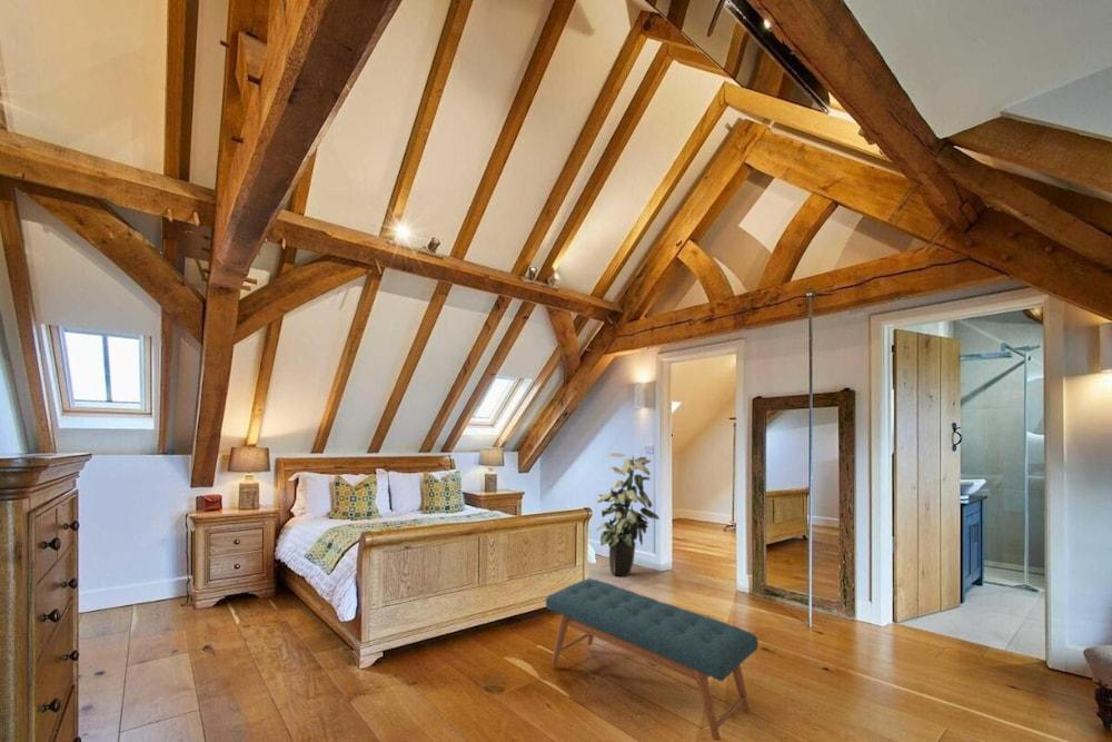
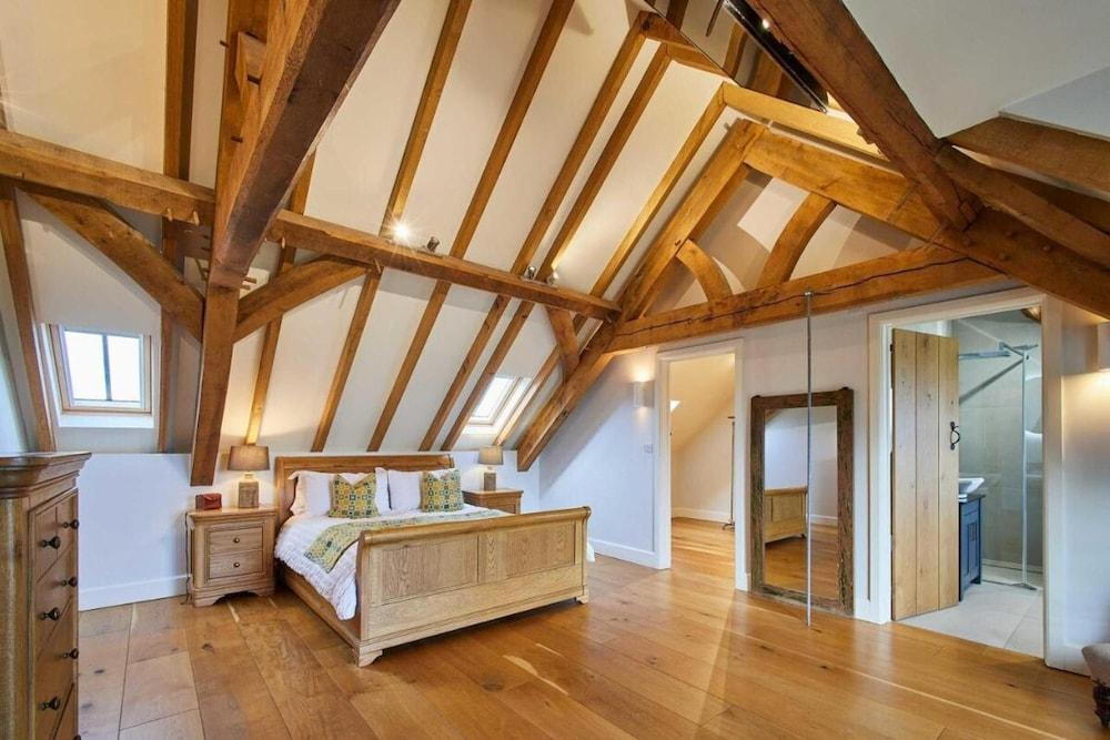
- indoor plant [595,452,661,577]
- bench [545,577,759,742]
